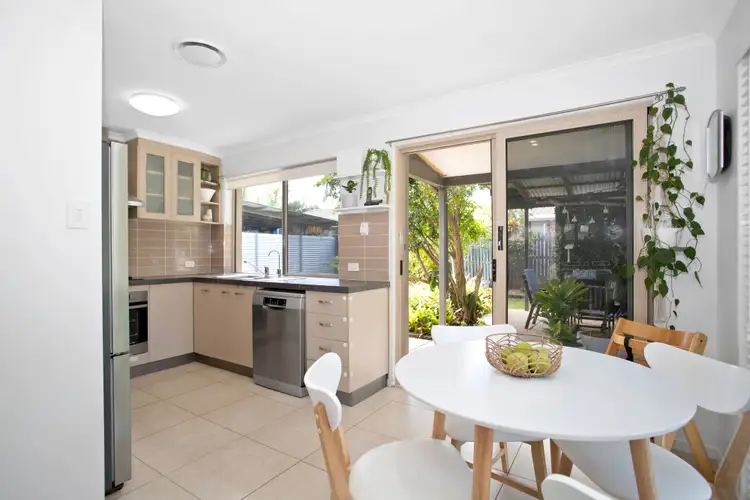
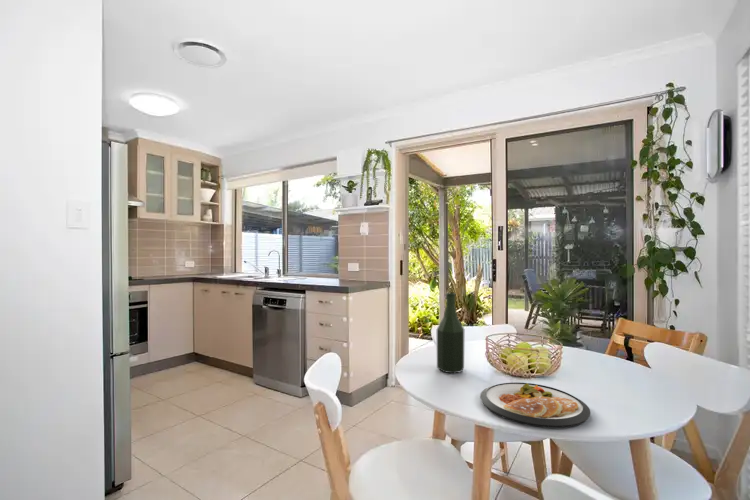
+ bottle [436,292,465,374]
+ dish [479,382,591,429]
